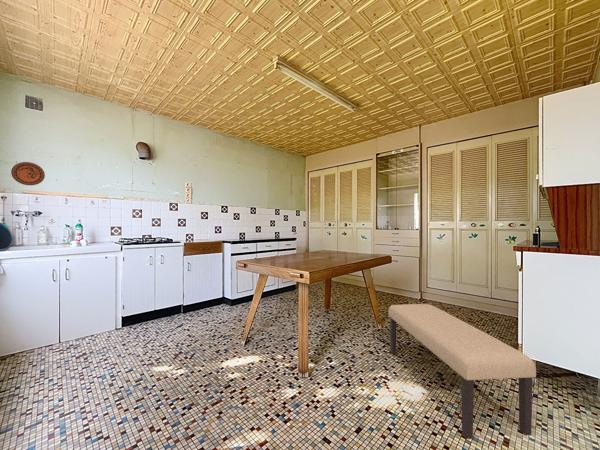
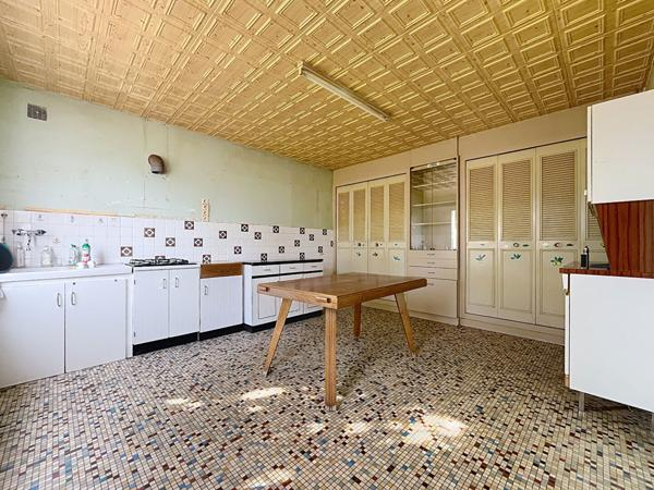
- bench [387,303,537,440]
- decorative plate [10,161,46,186]
